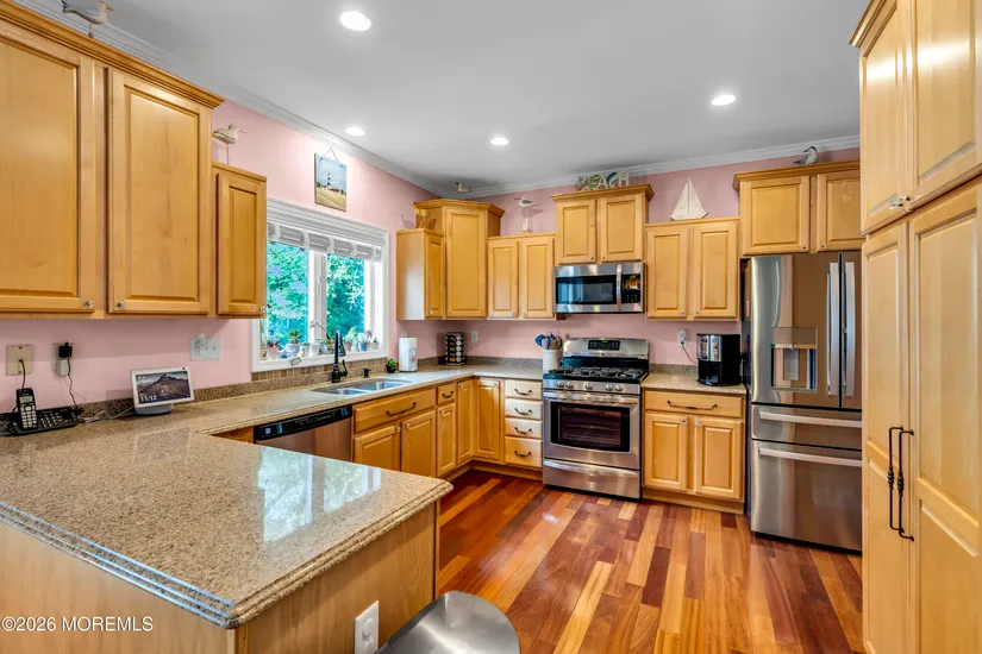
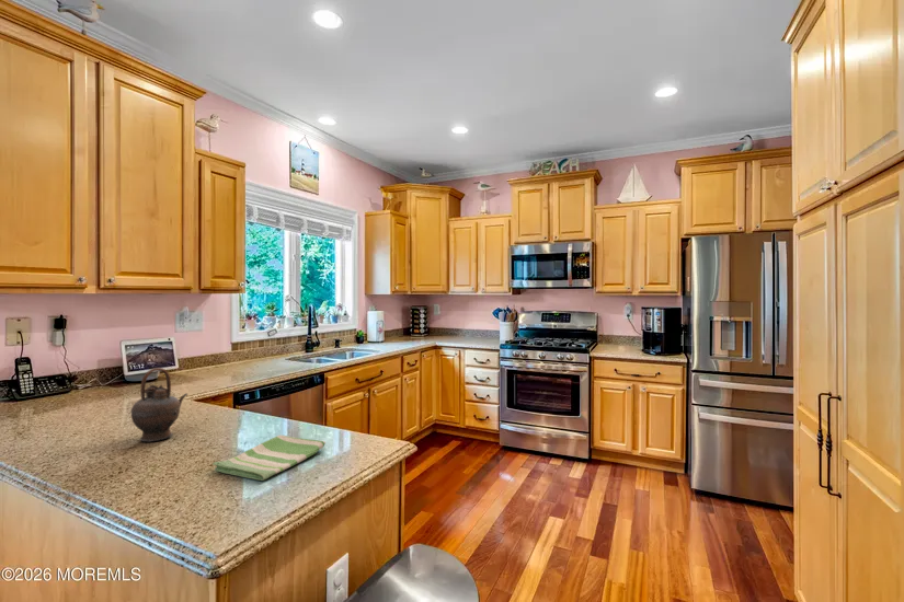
+ dish towel [211,435,327,482]
+ teapot [130,367,188,442]
